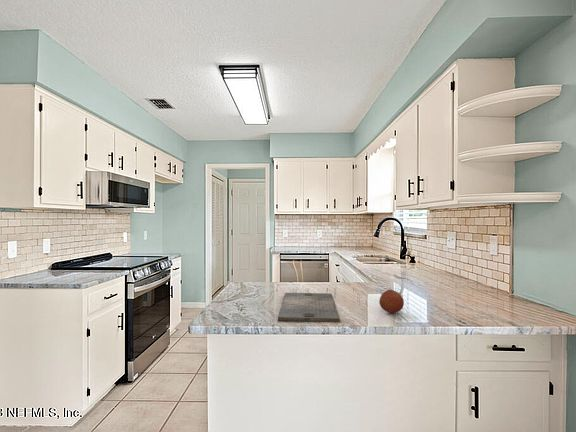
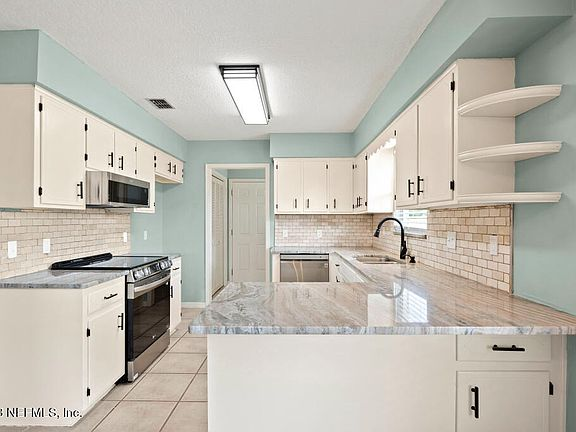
- cutting board [277,292,341,323]
- fruit [378,289,405,314]
